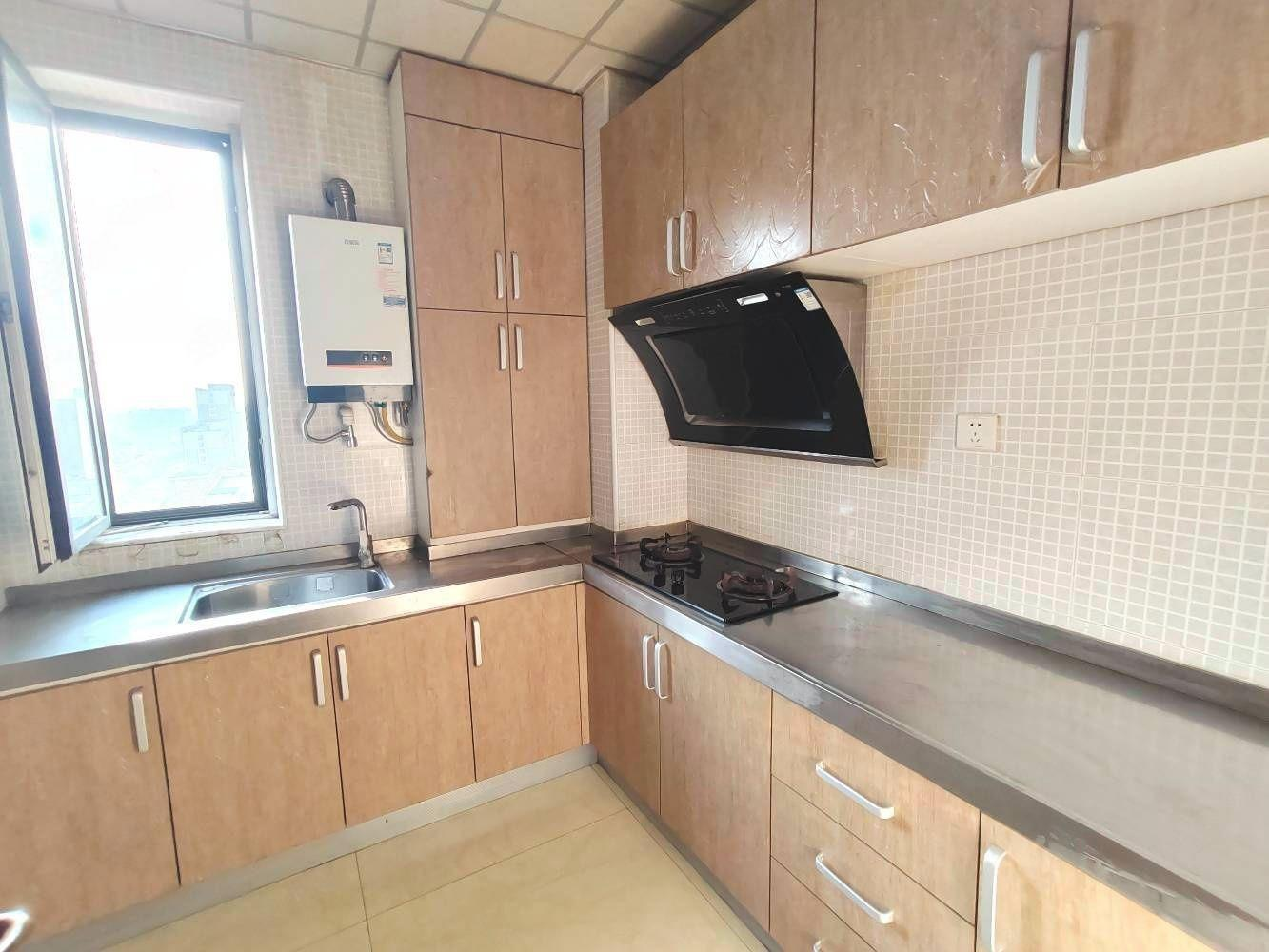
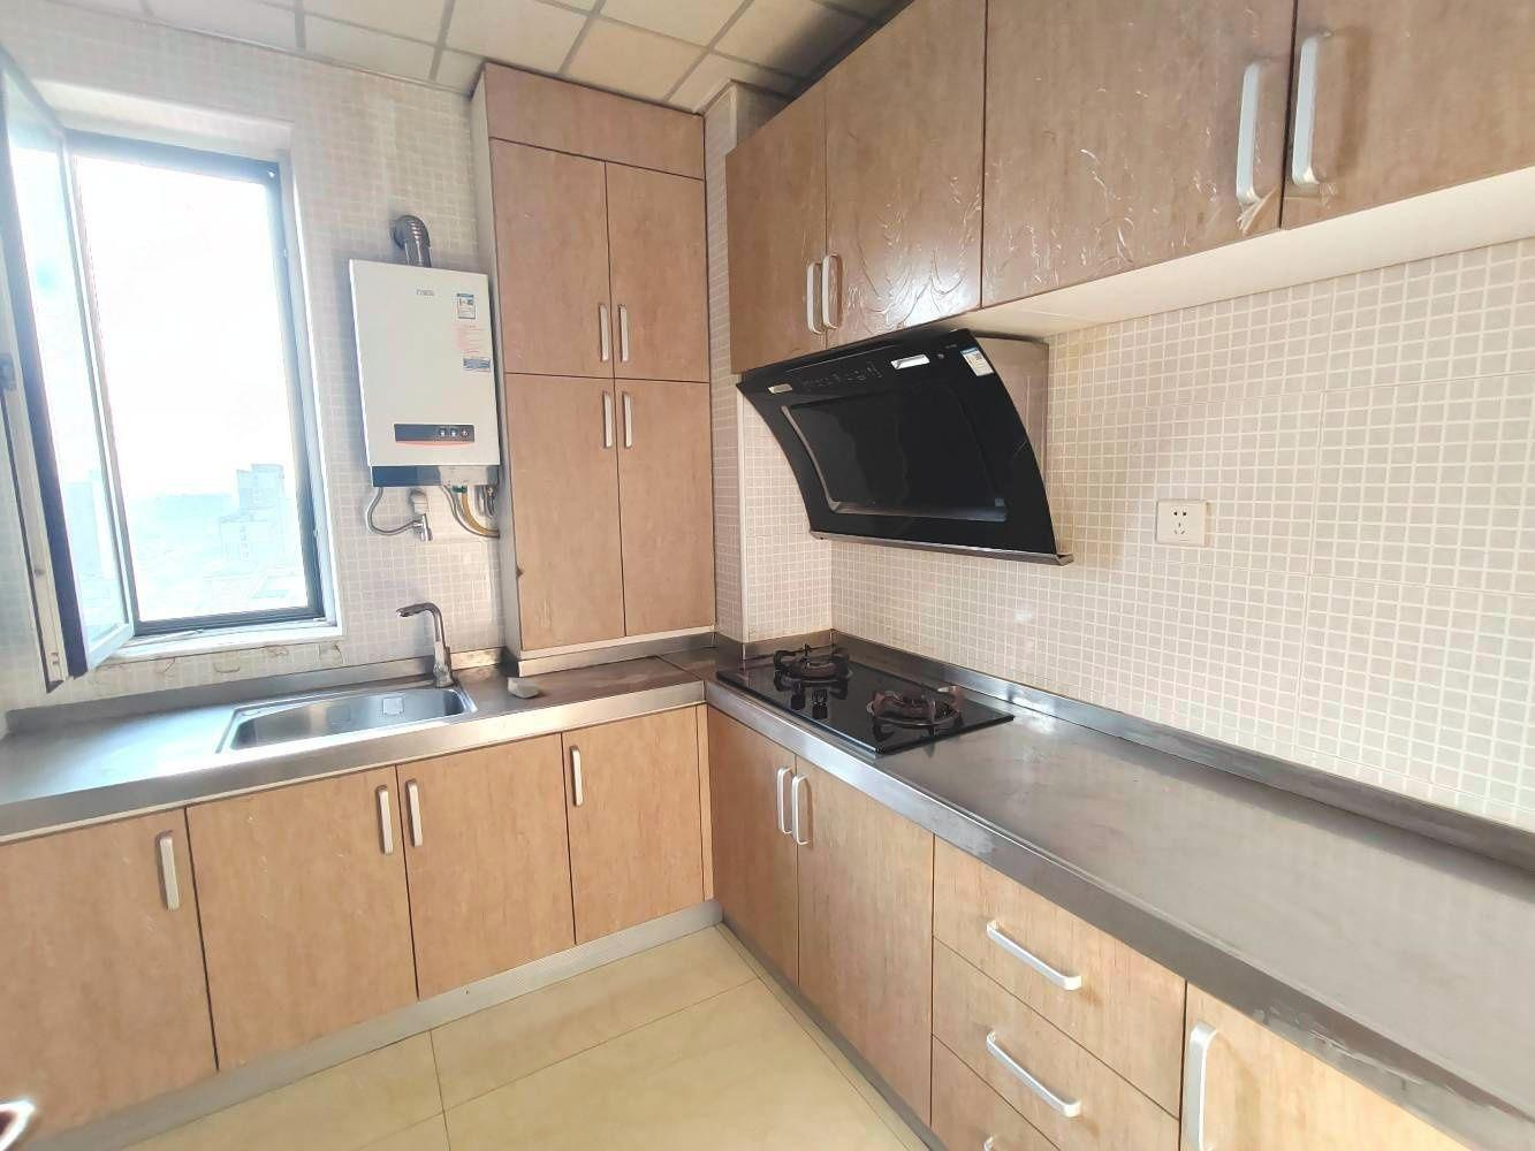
+ soap bar [507,677,539,699]
